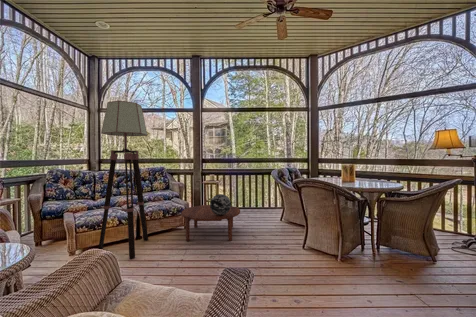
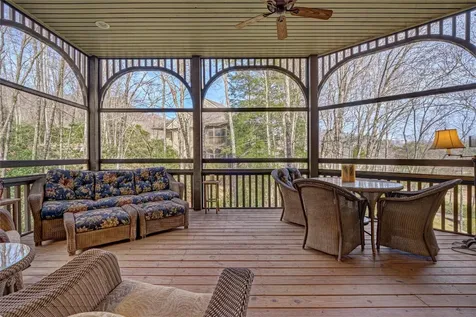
- floor lamp [97,100,149,260]
- coffee table [181,204,241,242]
- decorative globe [209,193,232,215]
